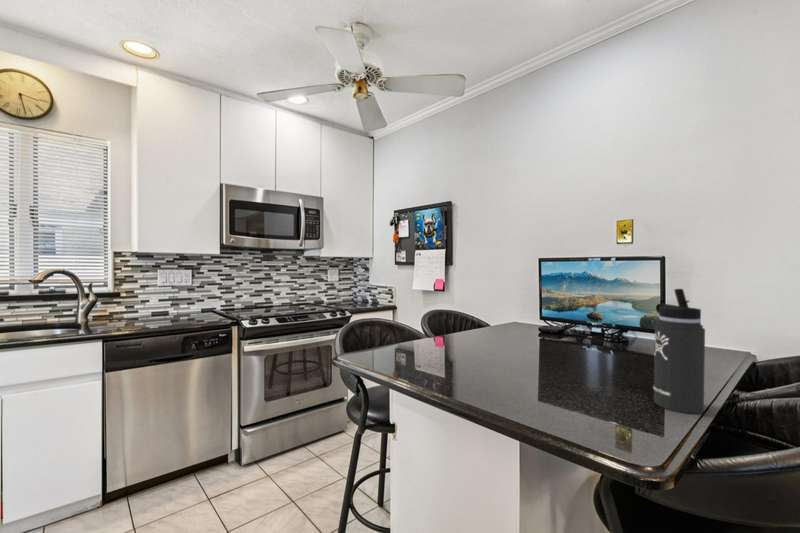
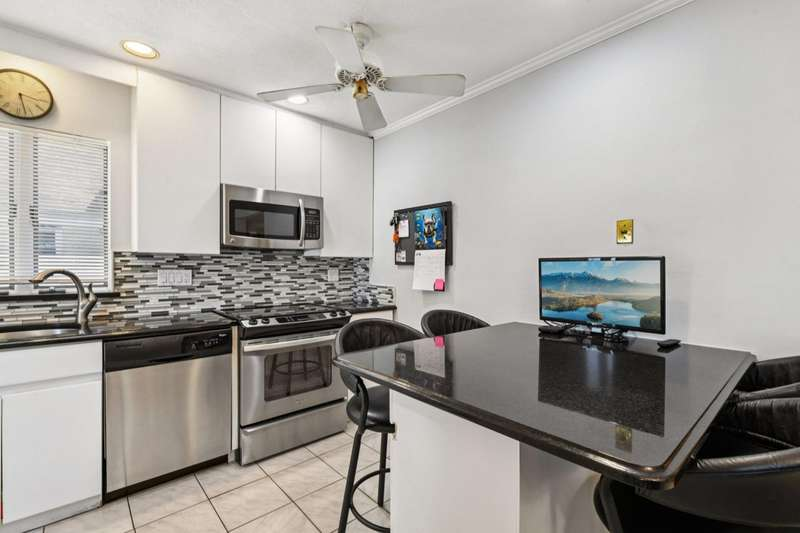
- thermos bottle [652,288,706,414]
